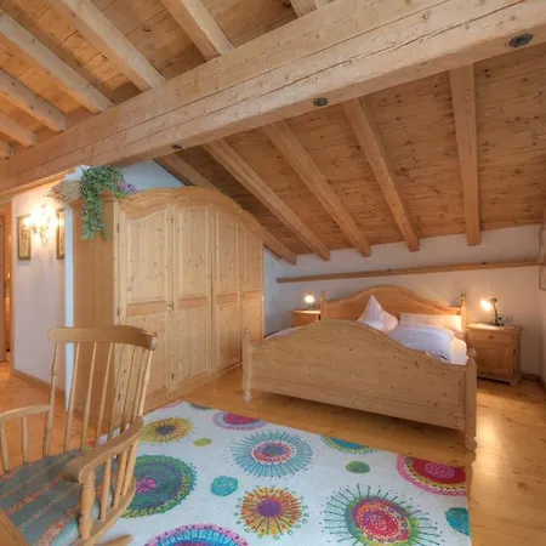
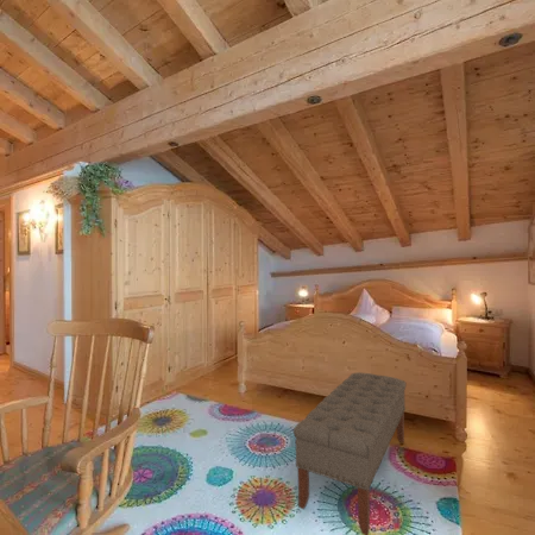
+ bench [292,371,408,535]
